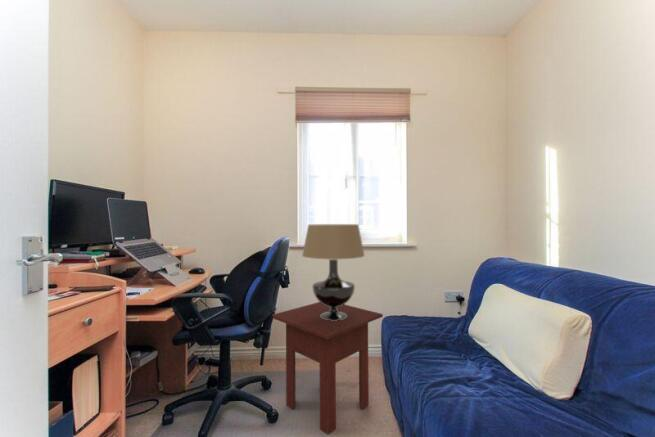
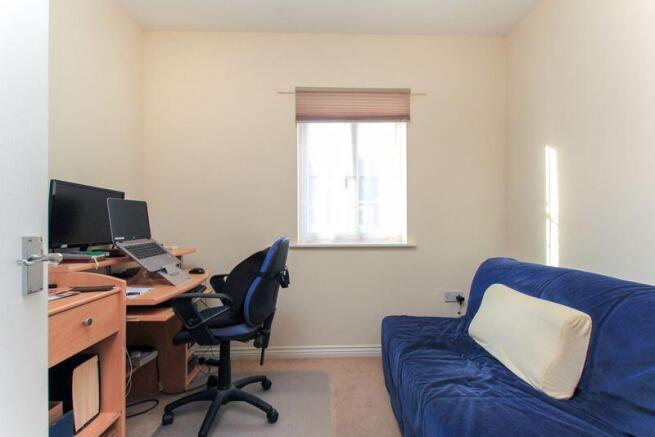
- side table [271,301,384,435]
- table lamp [301,223,366,321]
